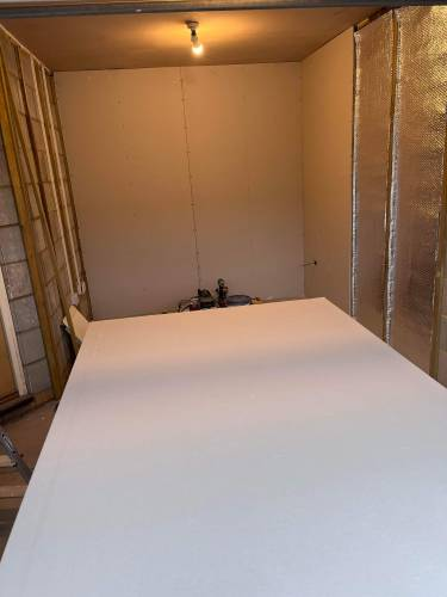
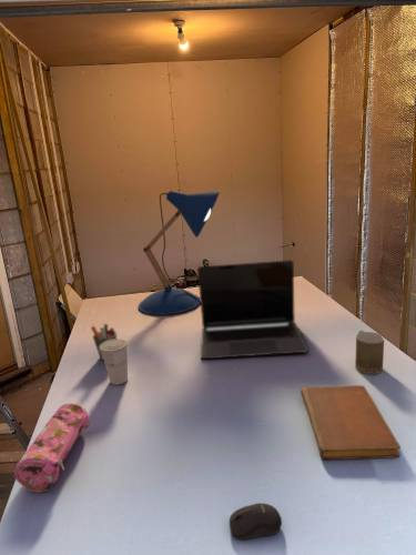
+ computer mouse [229,502,283,541]
+ notebook [300,384,402,461]
+ laptop [196,259,310,360]
+ mug [354,330,385,375]
+ pencil case [13,402,91,494]
+ pen holder [90,323,118,362]
+ cup [100,339,129,386]
+ desk lamp [138,190,221,316]
